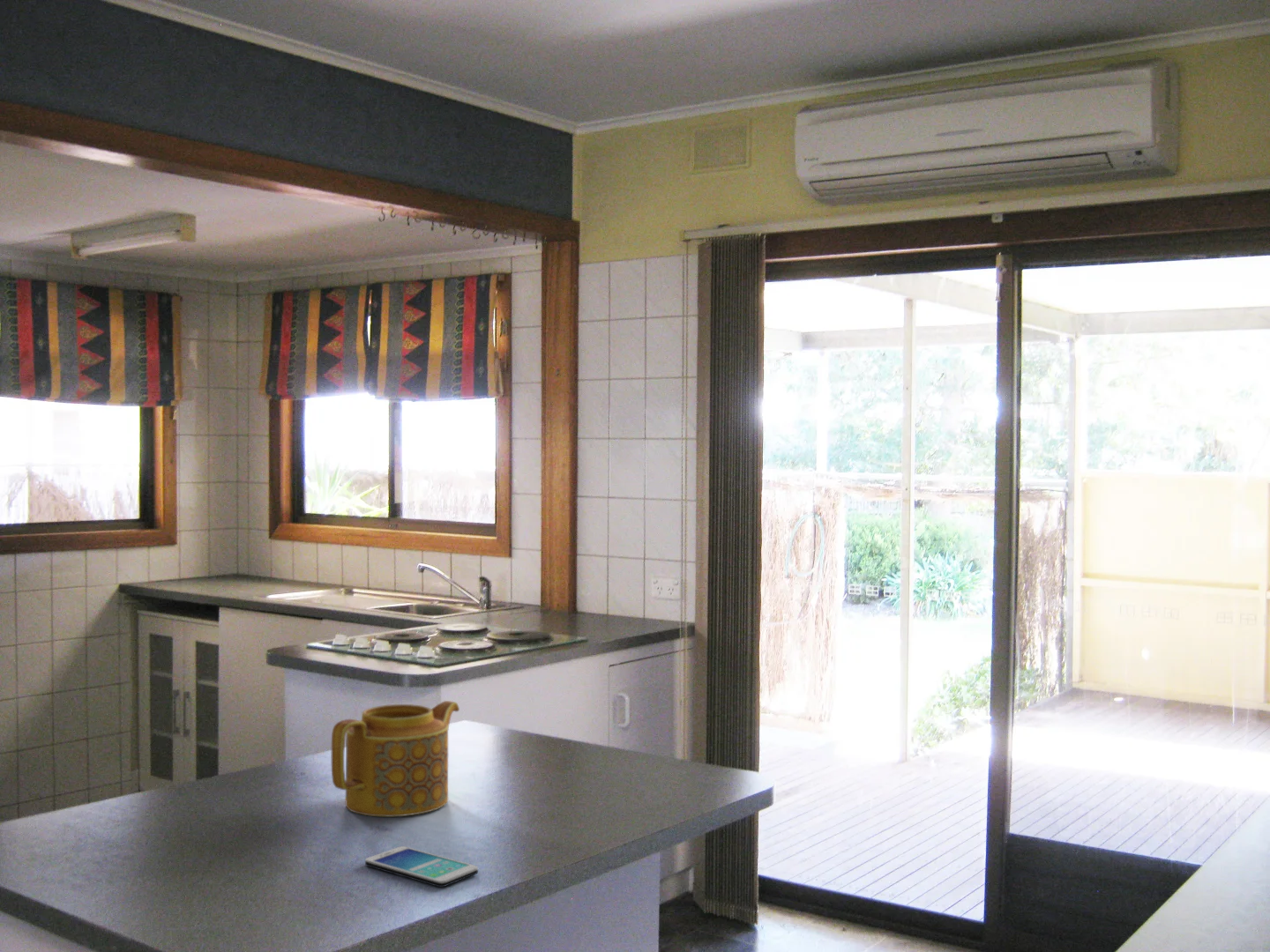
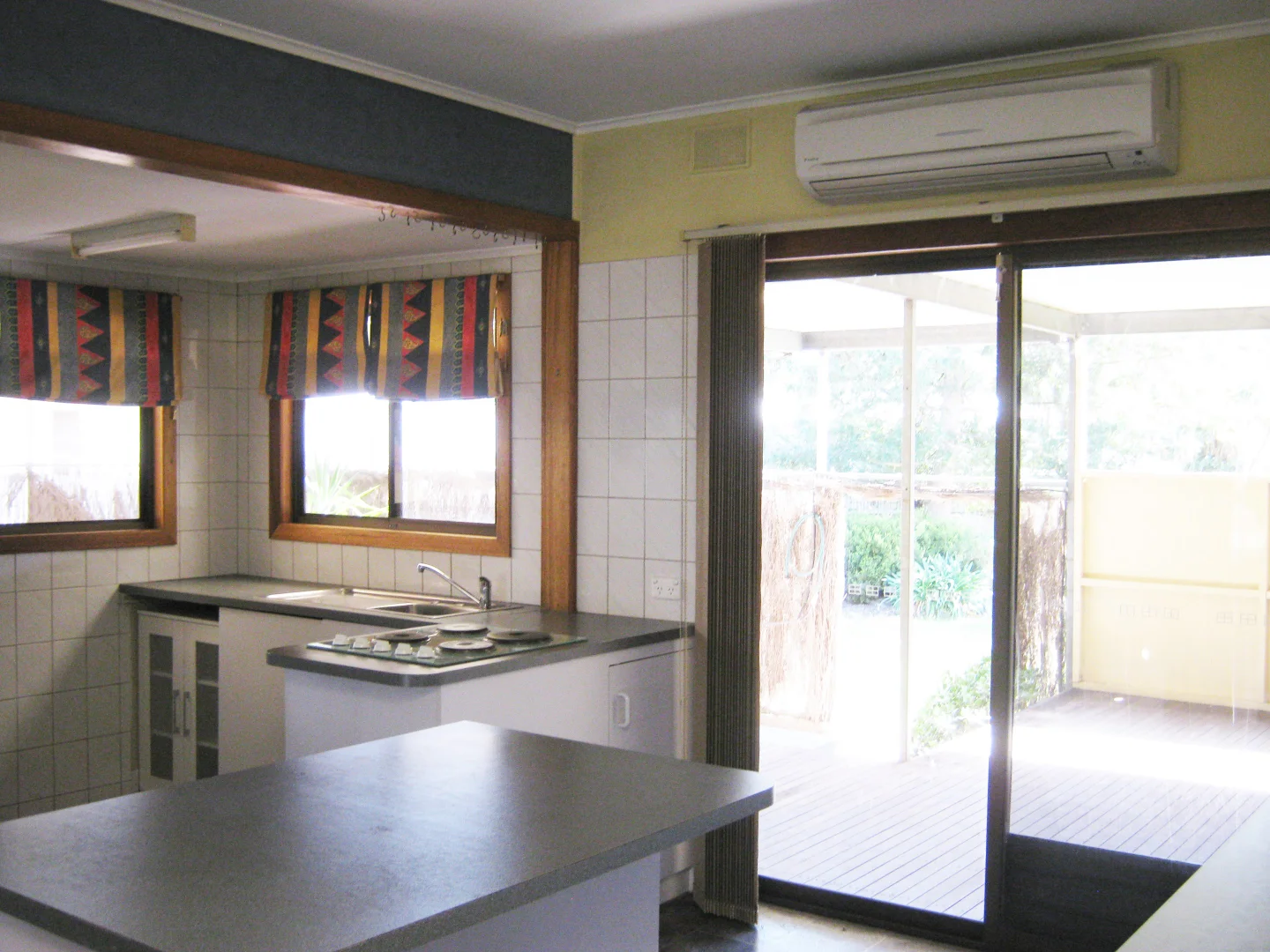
- smartphone [364,845,479,888]
- teapot [331,700,460,817]
